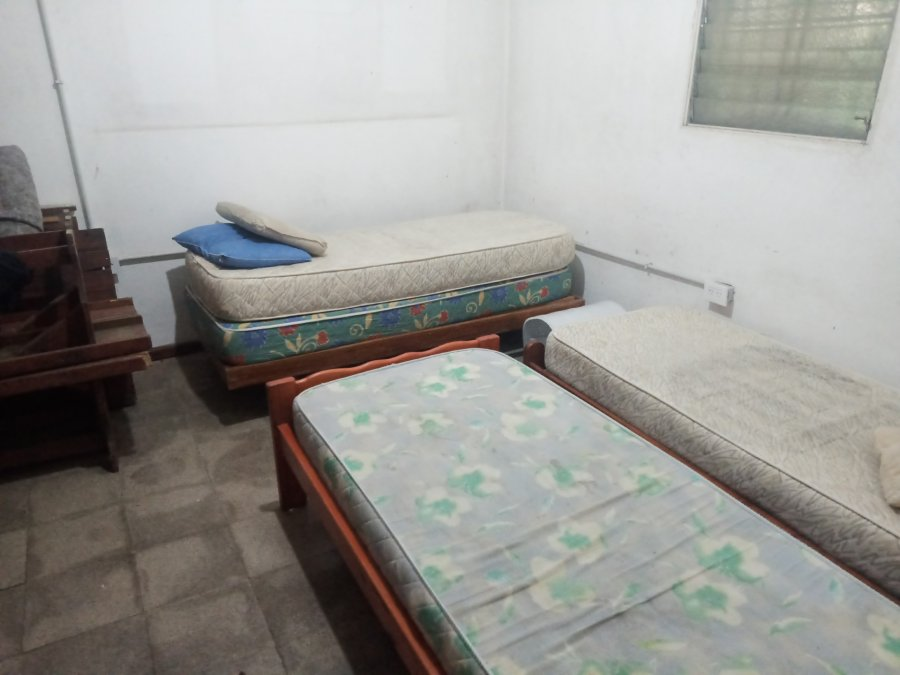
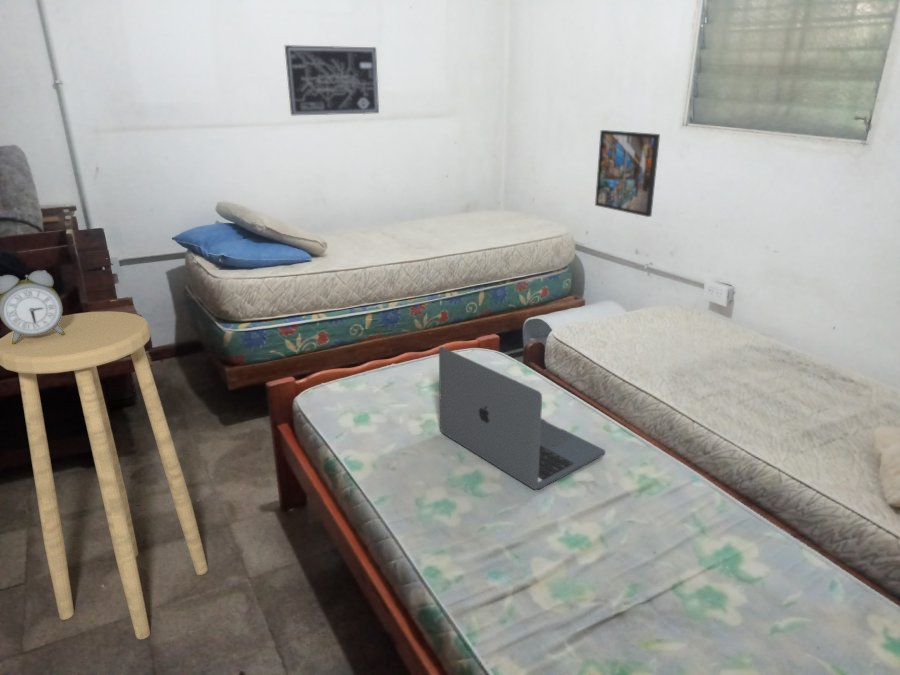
+ wall art [284,44,380,116]
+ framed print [594,129,661,218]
+ alarm clock [0,269,65,344]
+ laptop [438,346,606,491]
+ stool [0,310,209,640]
